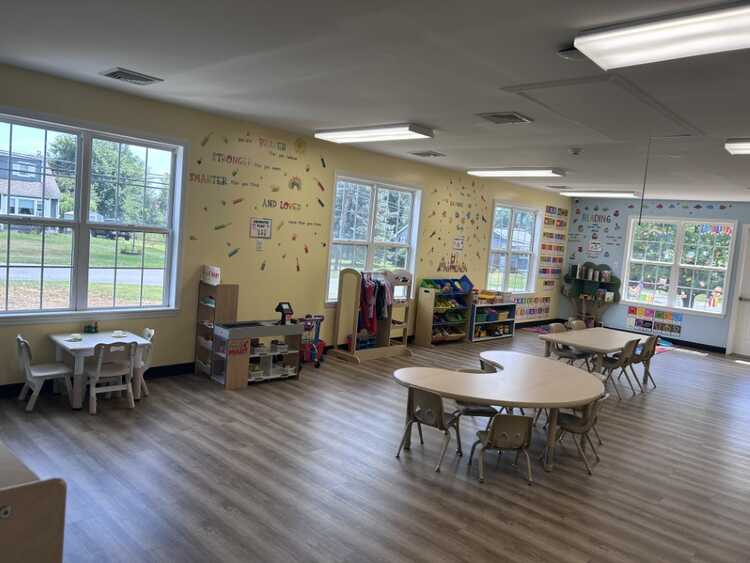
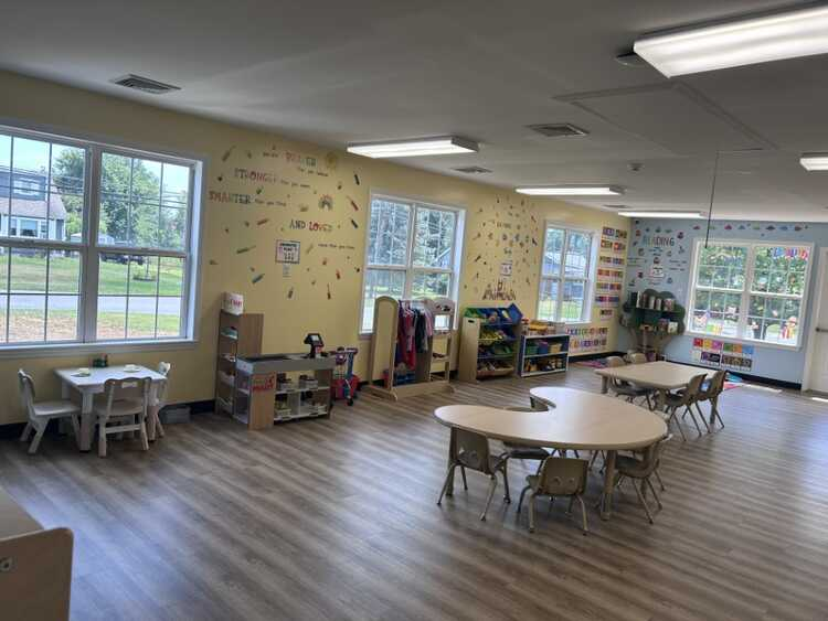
+ storage bin [158,404,191,425]
